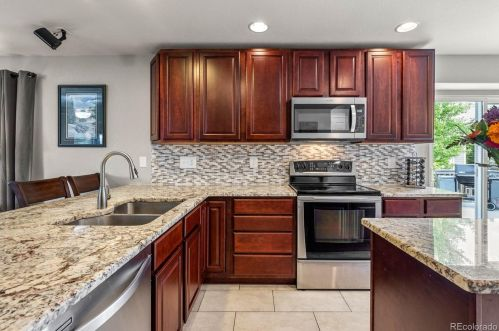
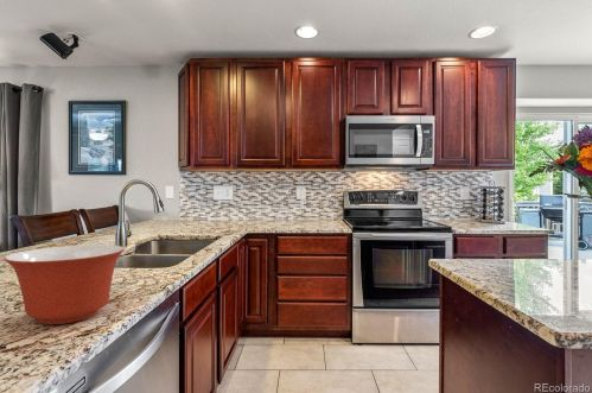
+ mixing bowl [2,243,126,325]
